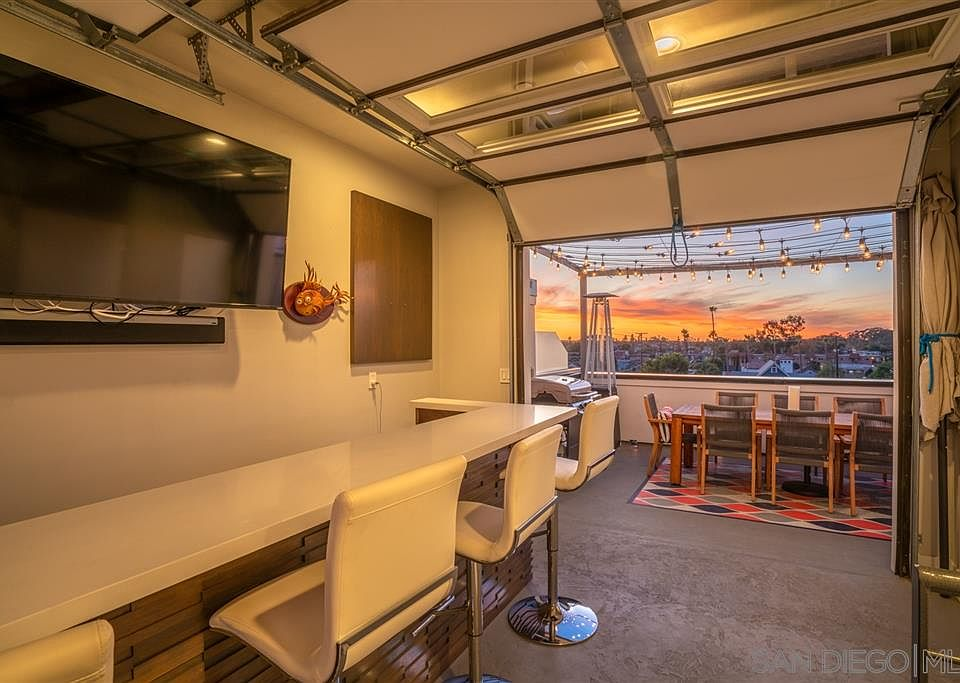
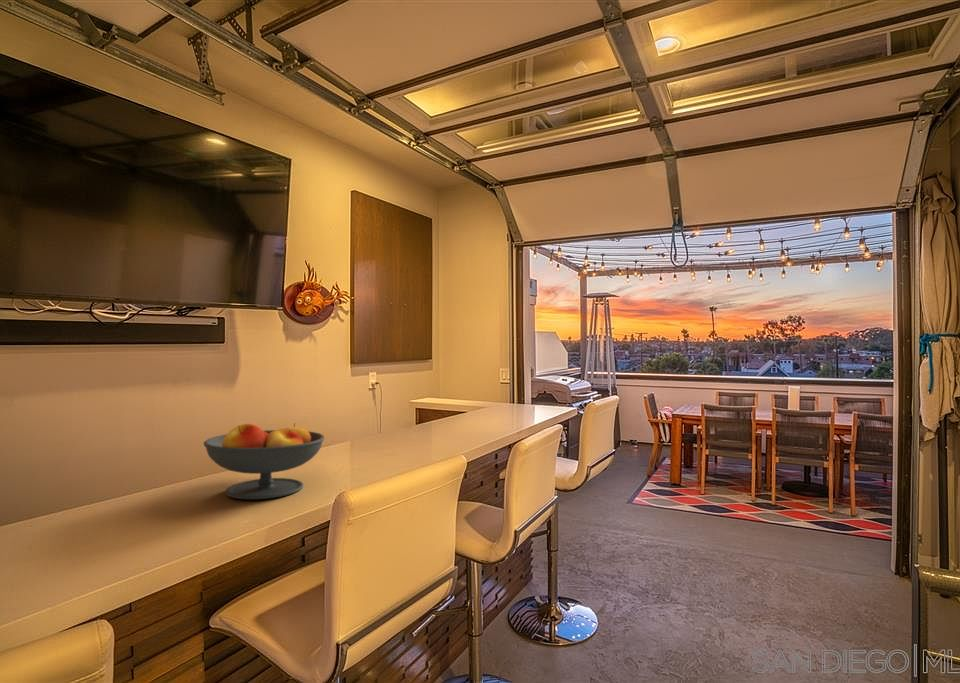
+ fruit bowl [203,422,325,500]
